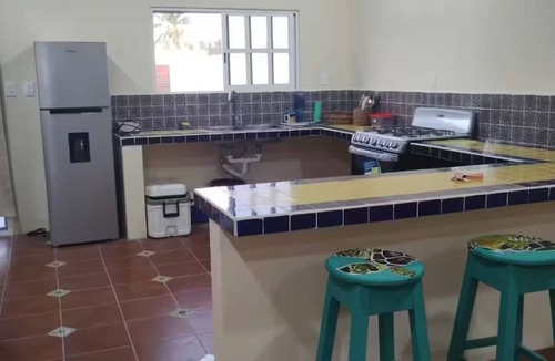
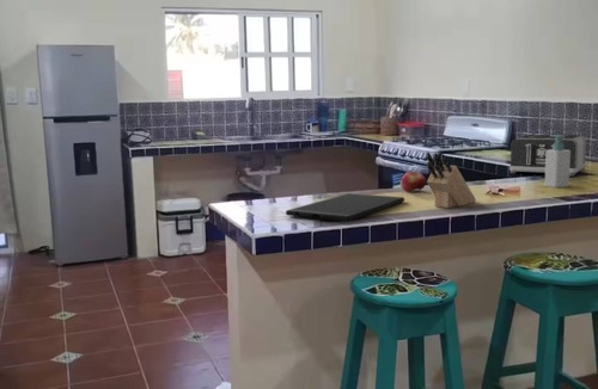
+ toaster [508,134,587,178]
+ soap bottle [544,134,570,189]
+ fruit [401,171,427,193]
+ cutting board [285,192,405,222]
+ knife block [425,150,477,209]
